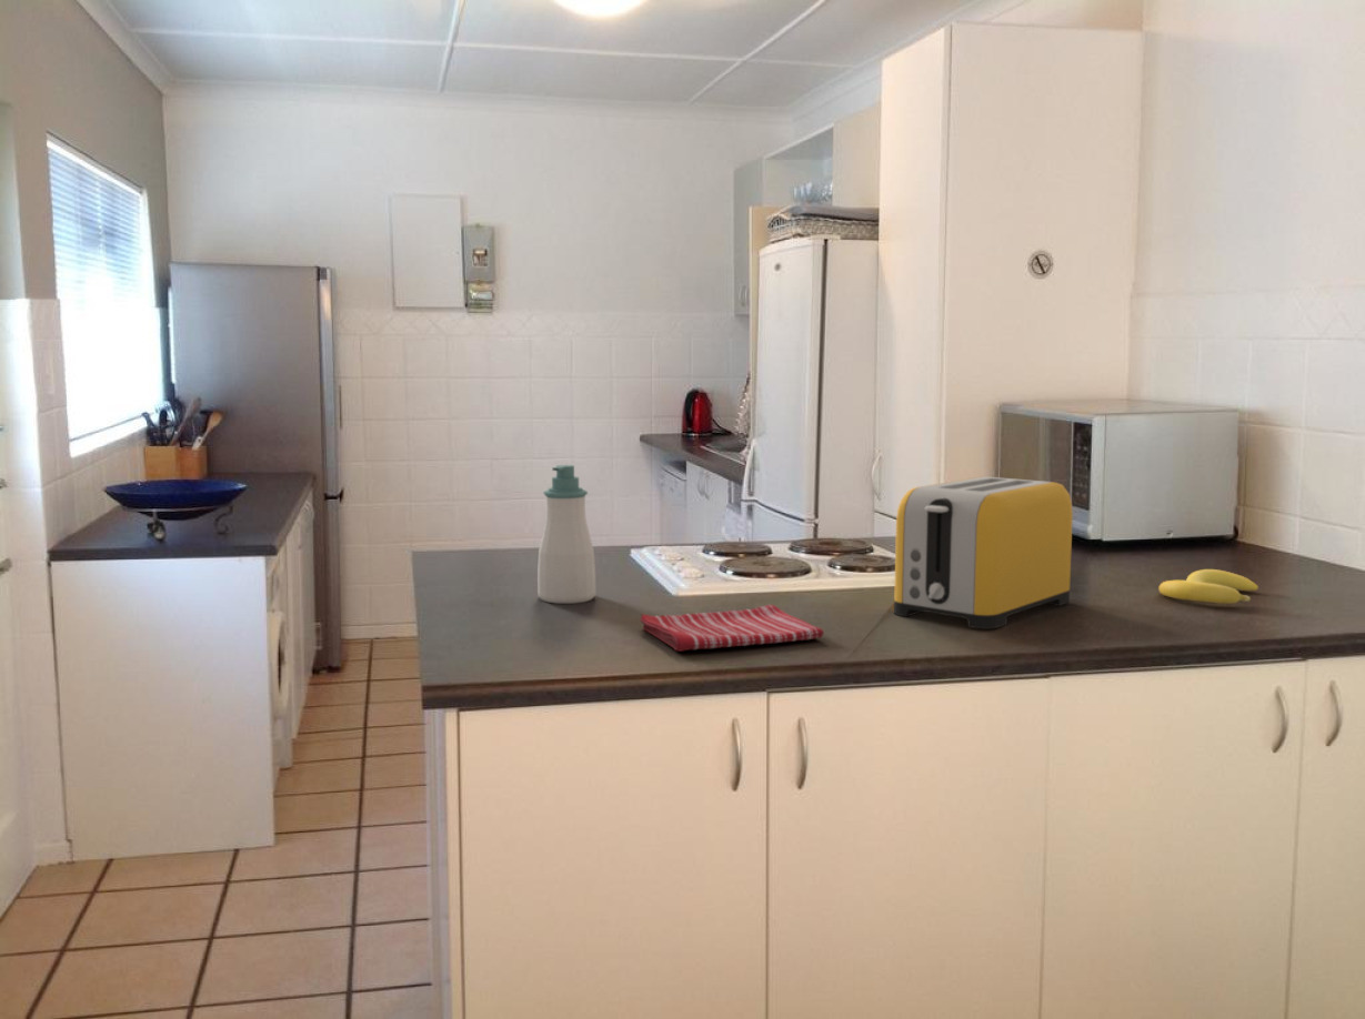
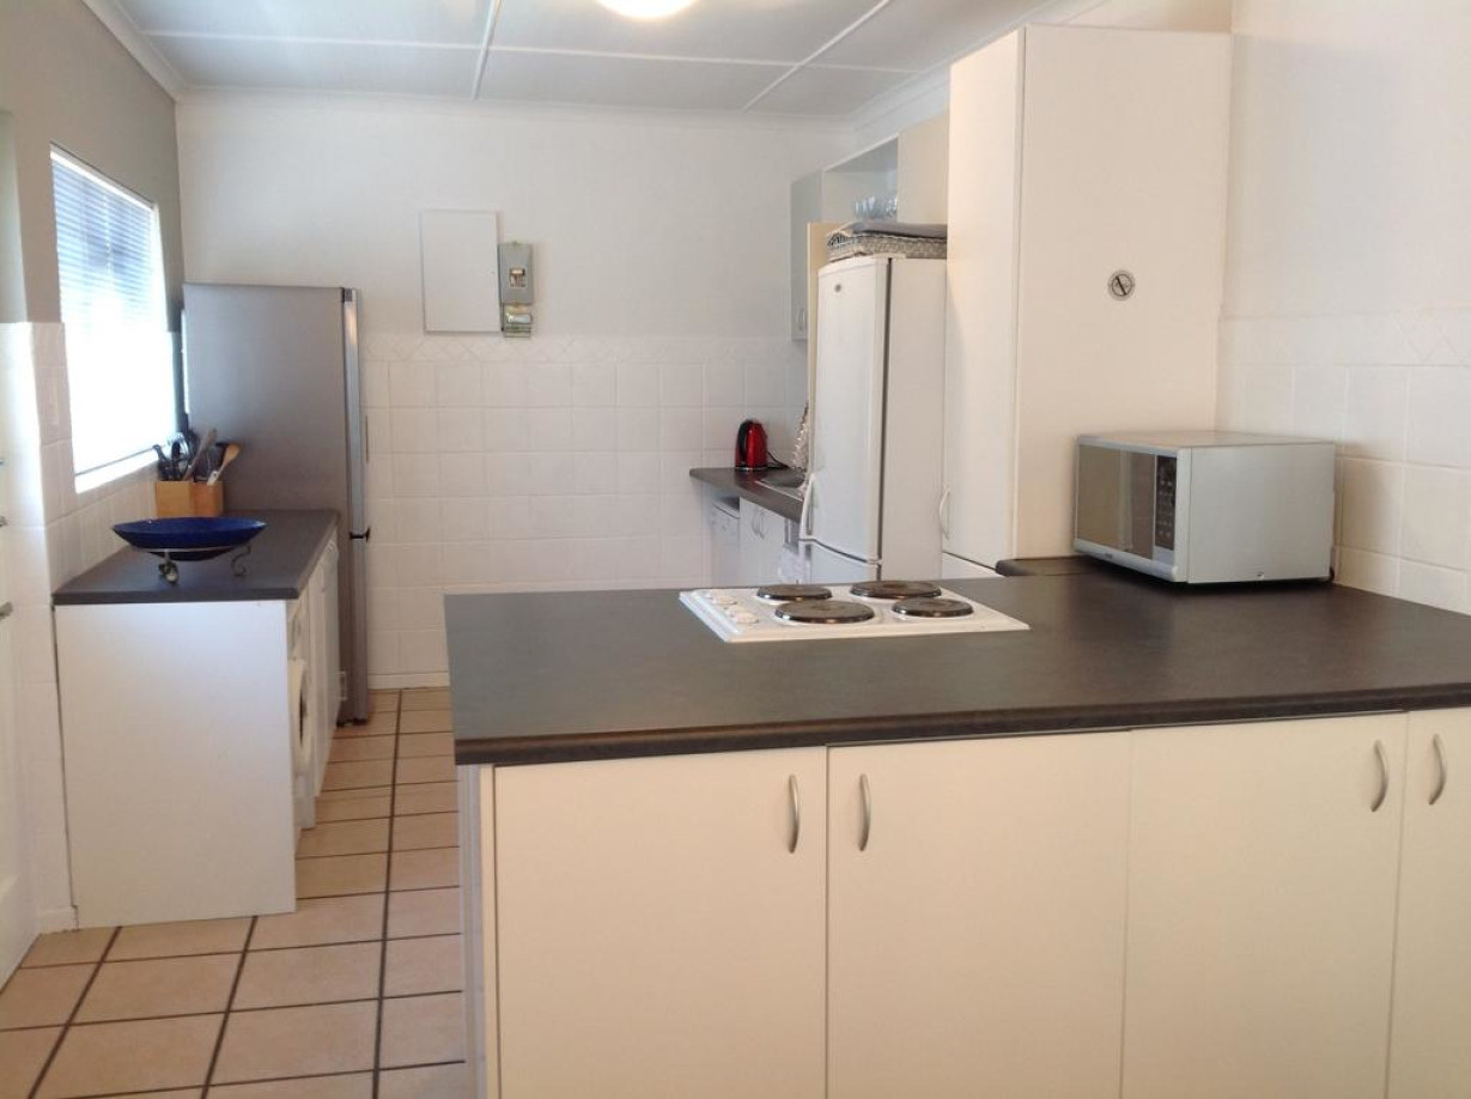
- soap bottle [536,464,596,605]
- banana [1157,568,1259,605]
- toaster [893,475,1074,629]
- dish towel [639,604,825,653]
